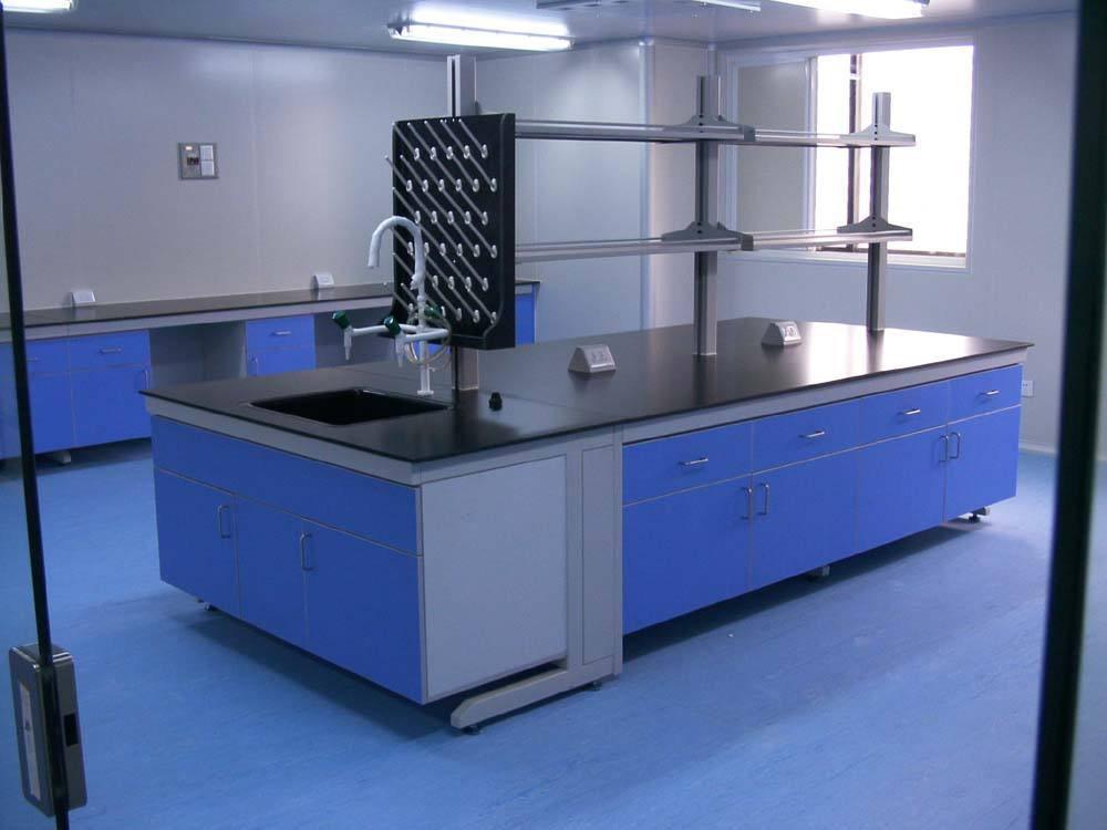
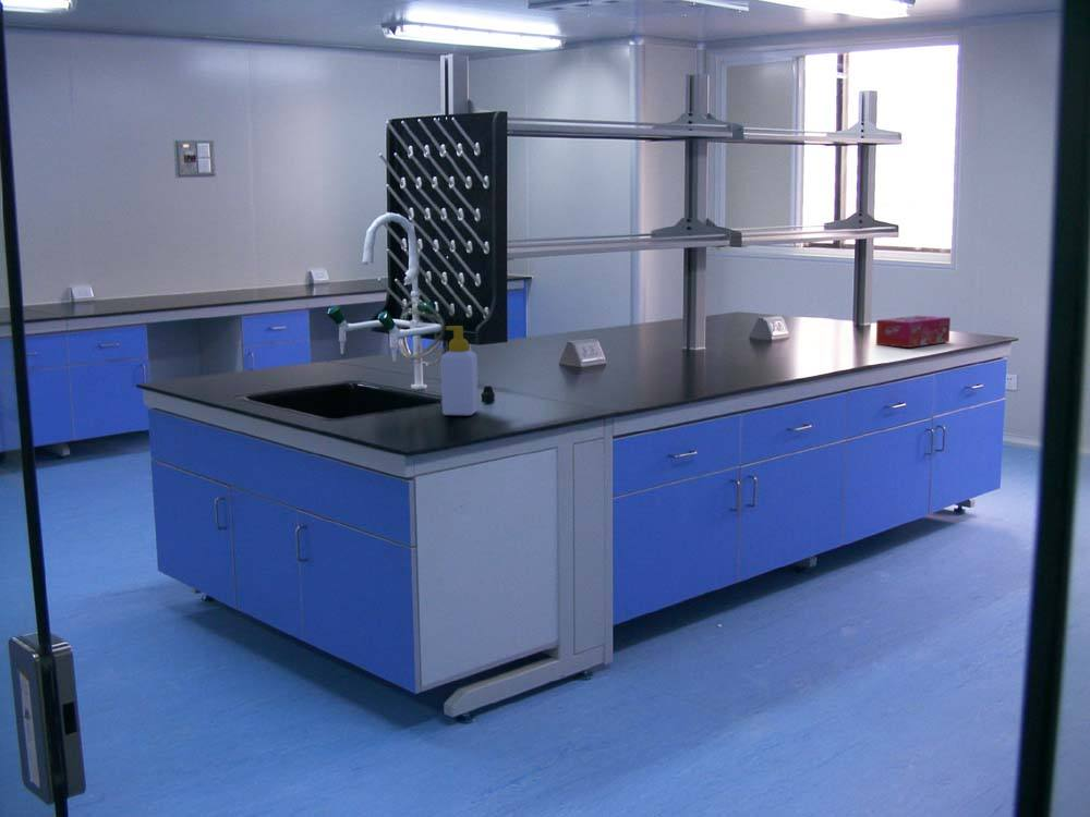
+ soap bottle [440,325,480,416]
+ tissue box [875,315,952,349]
